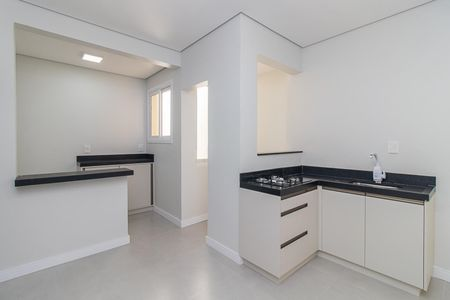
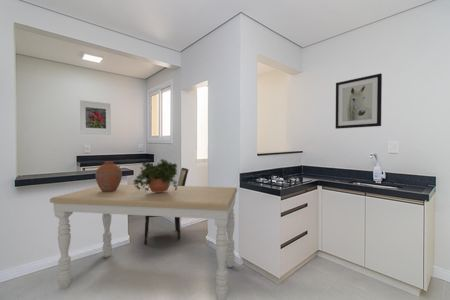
+ wall art [335,72,383,130]
+ dining table [49,183,238,300]
+ vase [95,160,123,192]
+ potted plant [132,158,178,192]
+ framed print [79,99,112,136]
+ dining chair [143,167,190,246]
